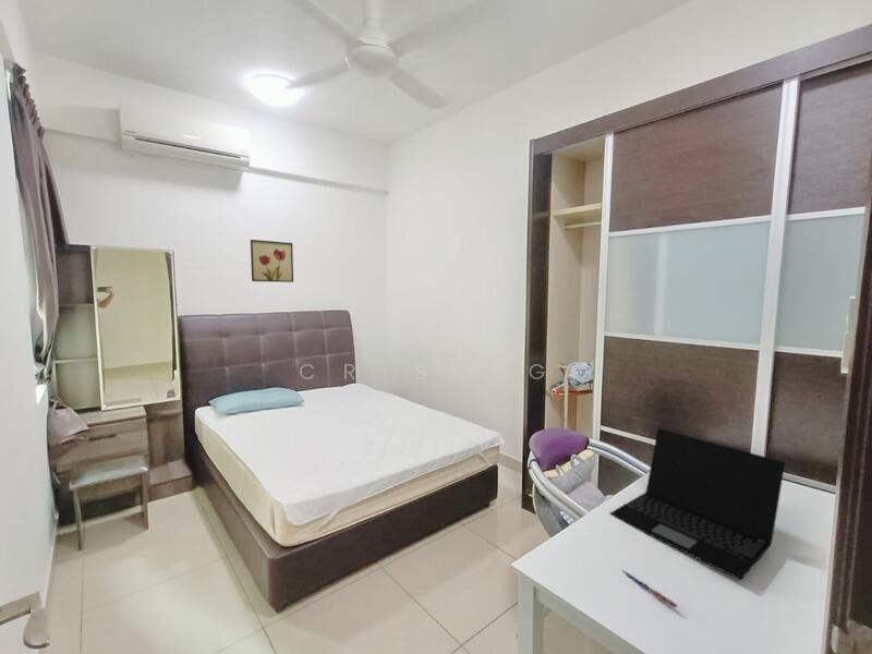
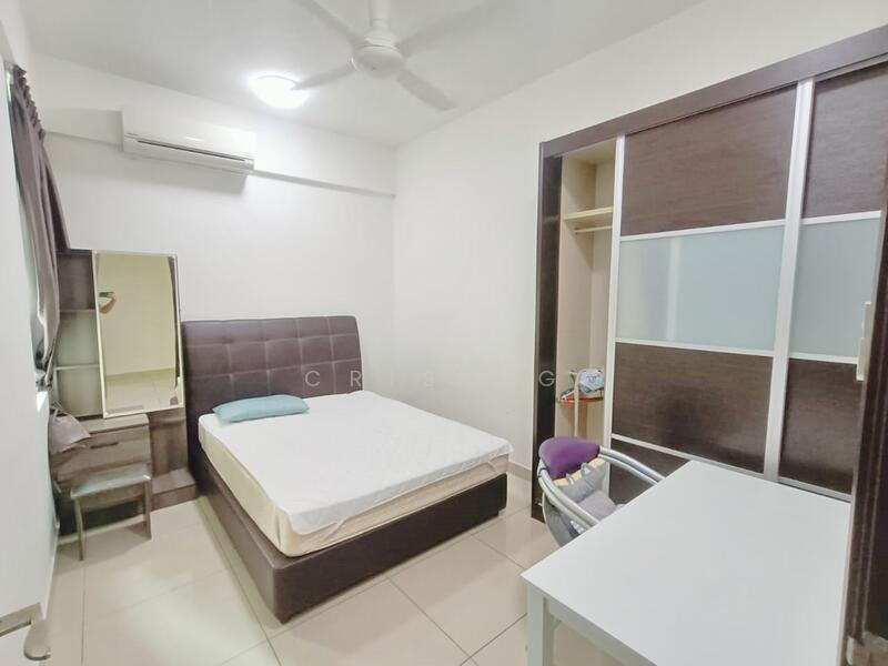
- wall art [250,239,294,283]
- laptop [609,427,786,581]
- pen [620,569,678,609]
